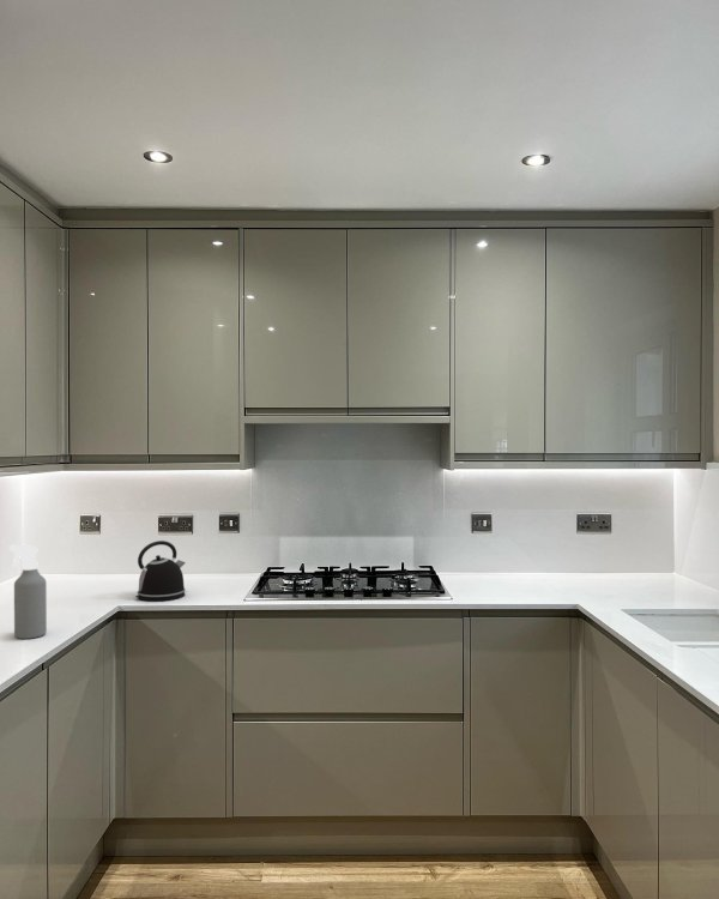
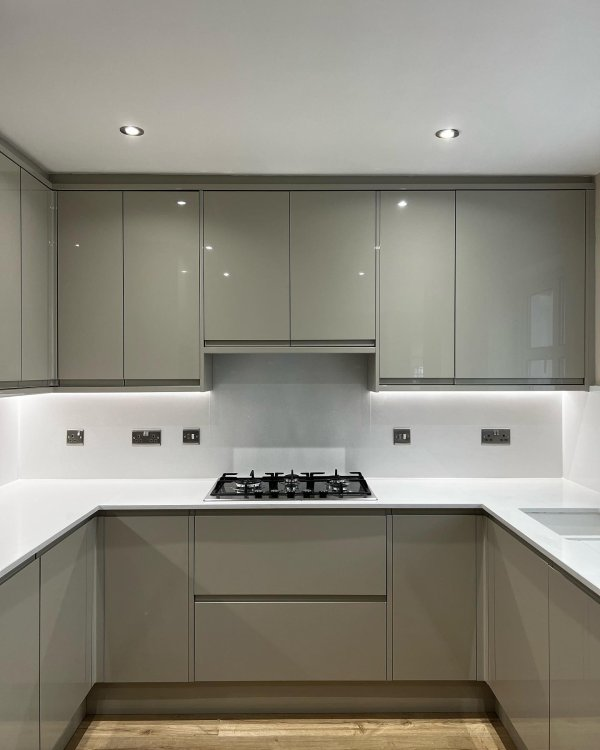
- kettle [134,539,187,603]
- spray bottle [8,543,48,640]
